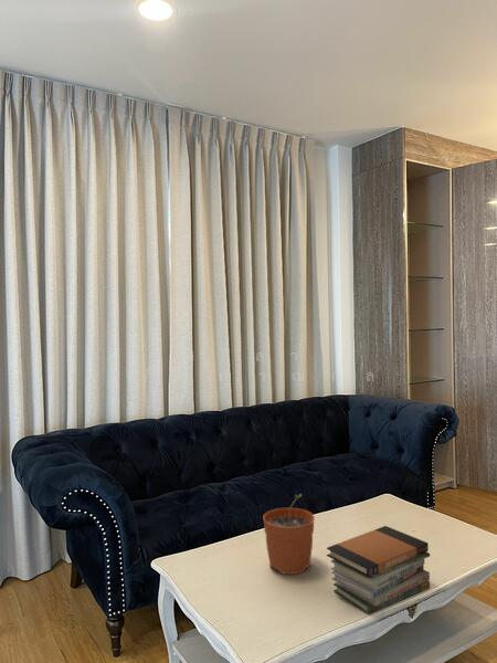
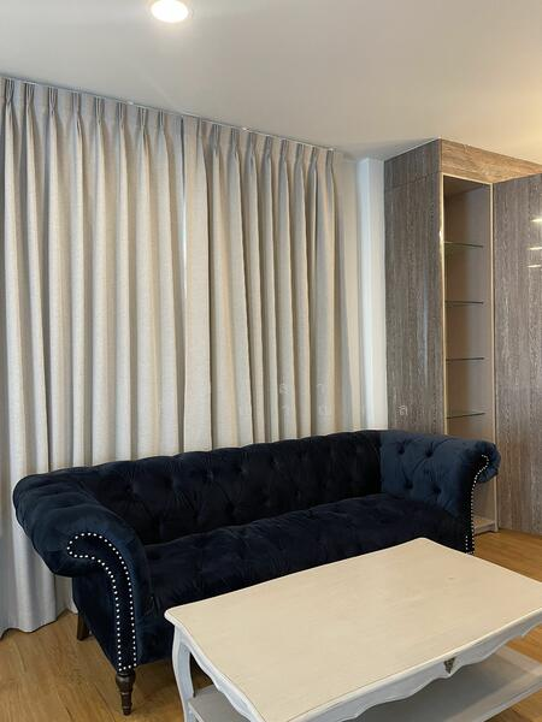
- book stack [326,525,431,615]
- plant pot [262,493,316,576]
